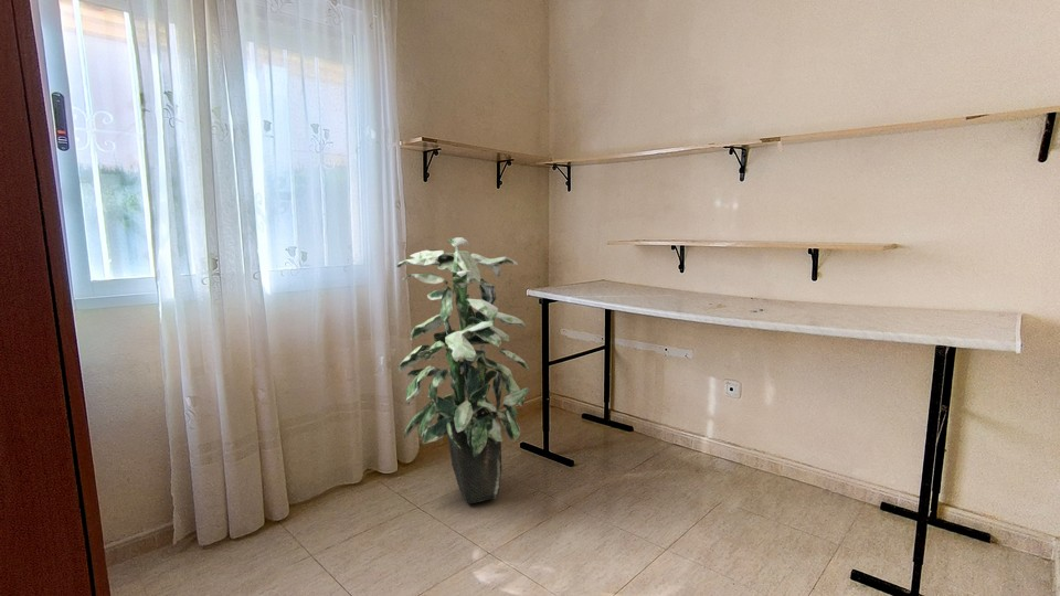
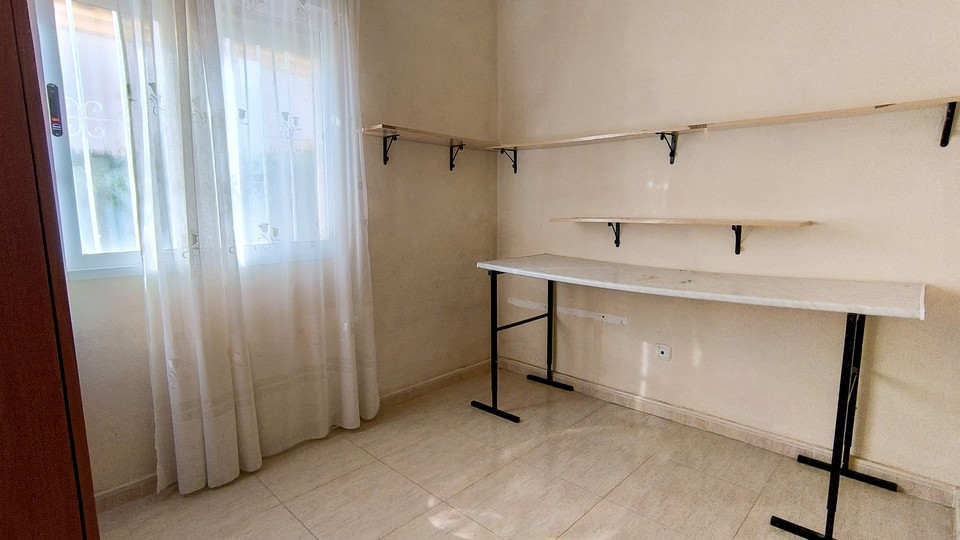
- indoor plant [395,236,531,504]
